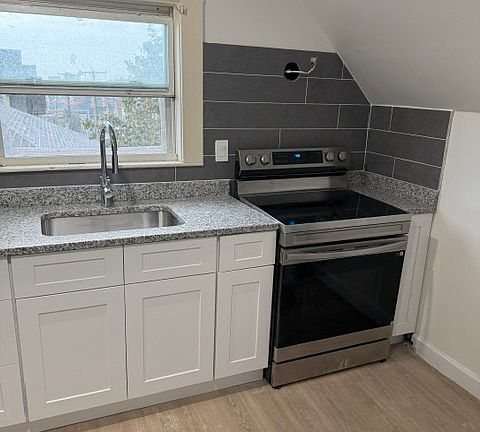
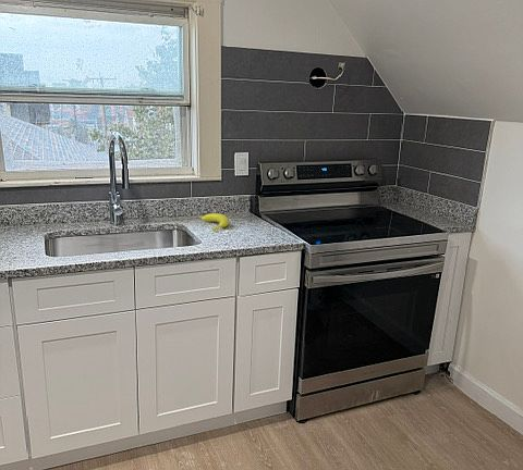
+ banana [200,212,230,232]
